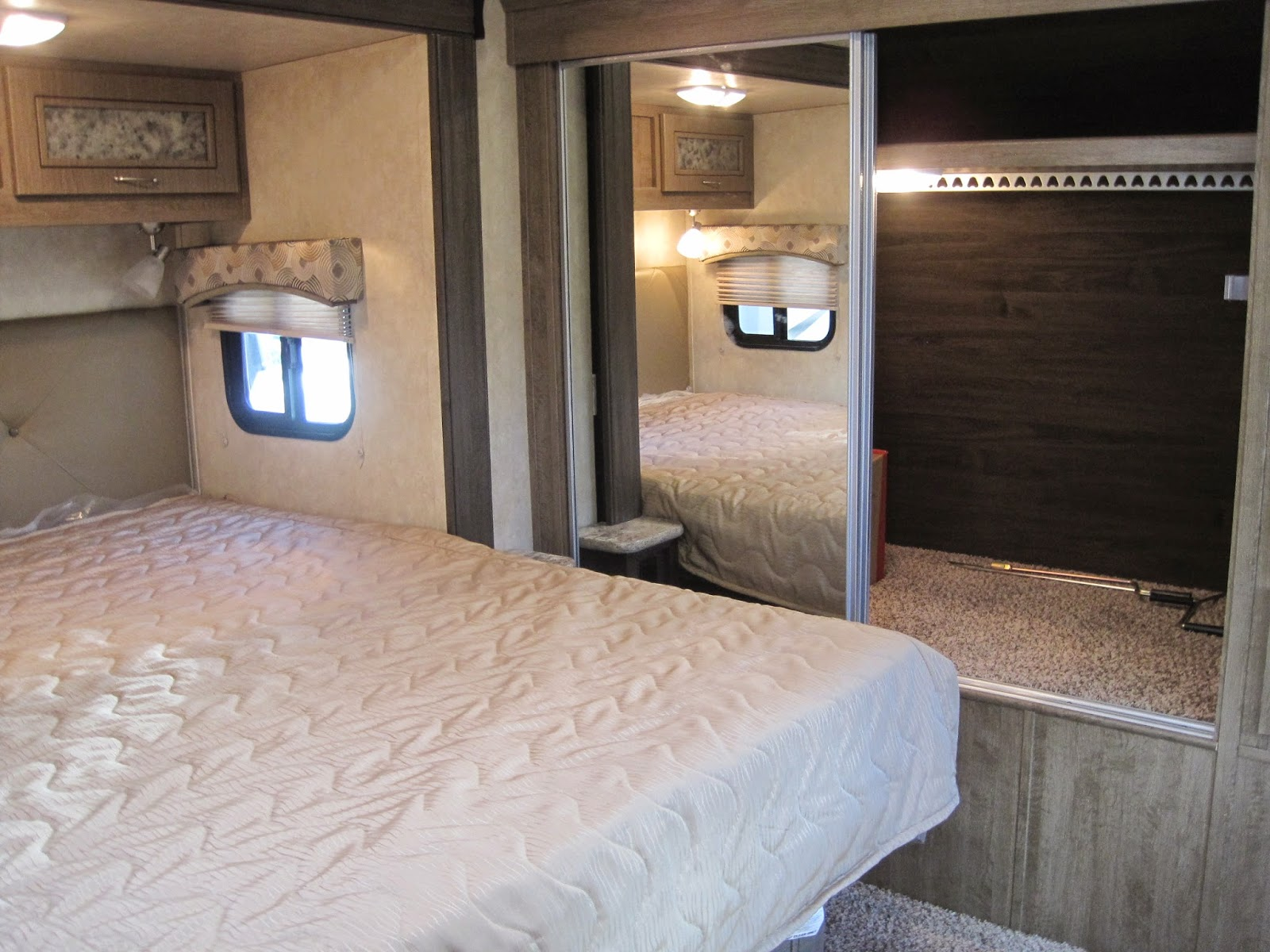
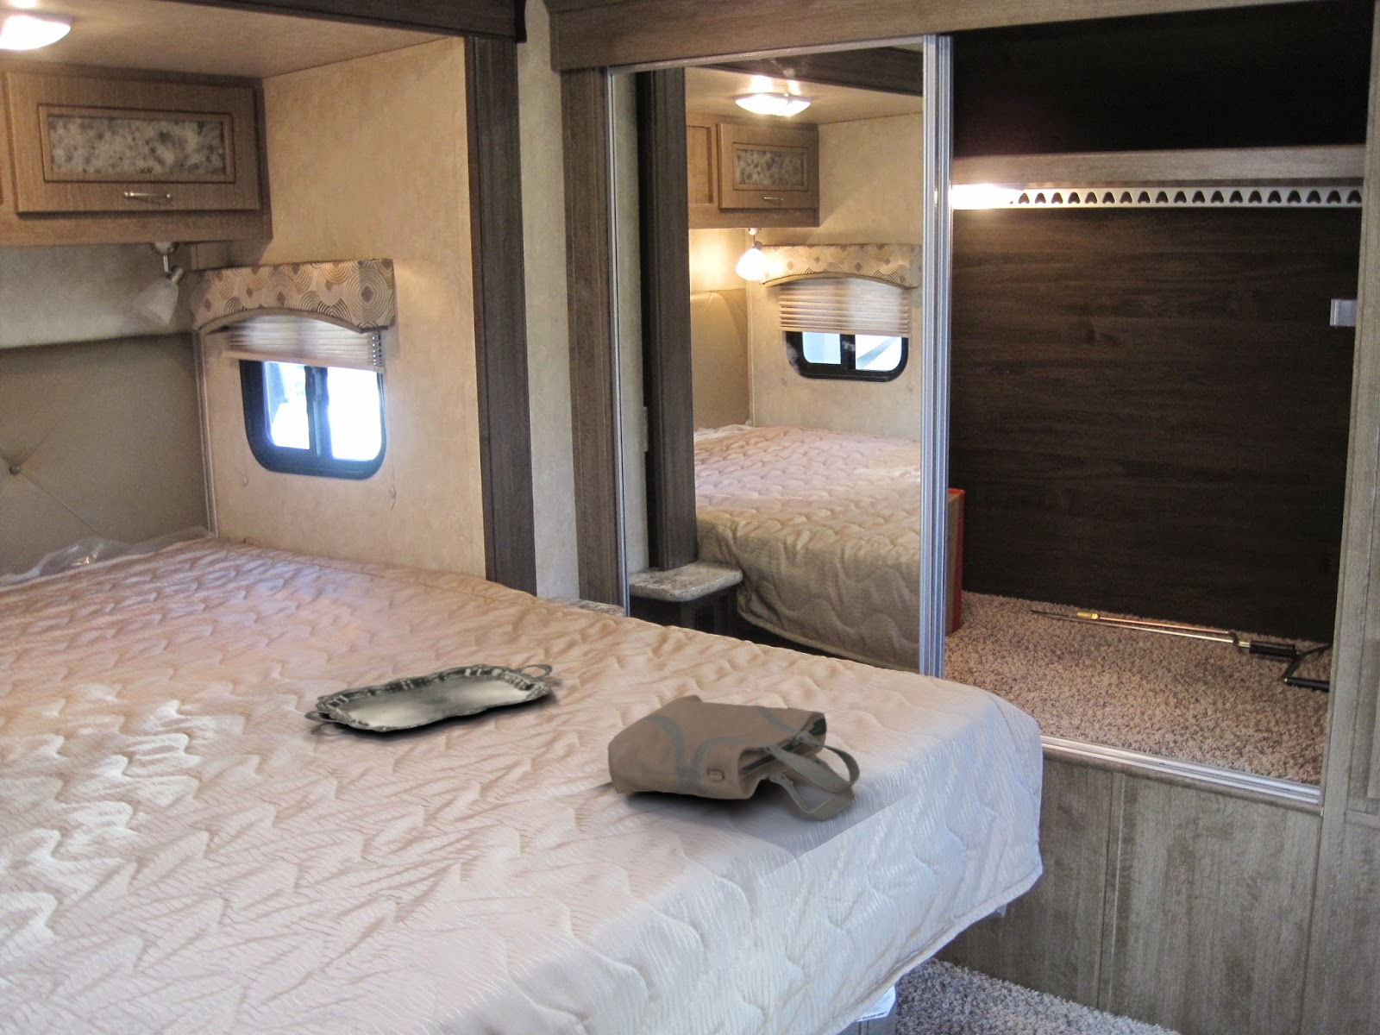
+ serving tray [303,663,554,733]
+ tote bag [607,694,861,821]
